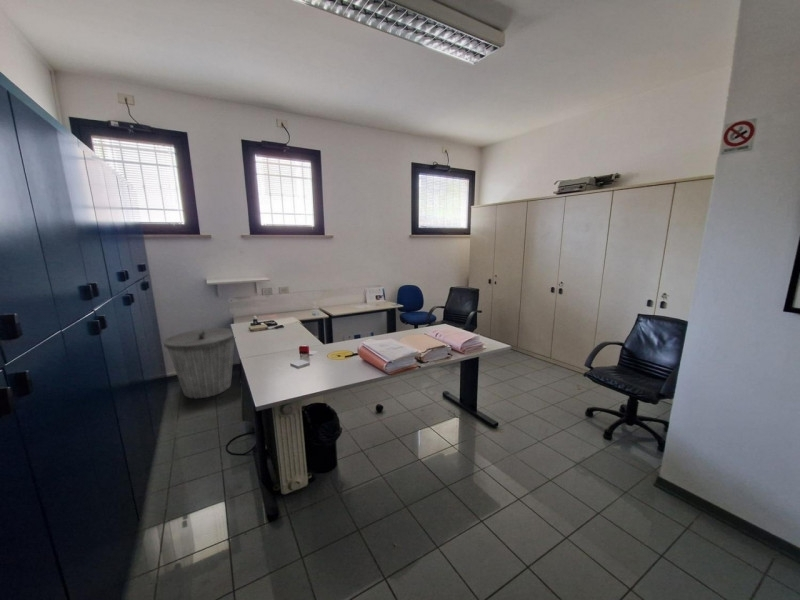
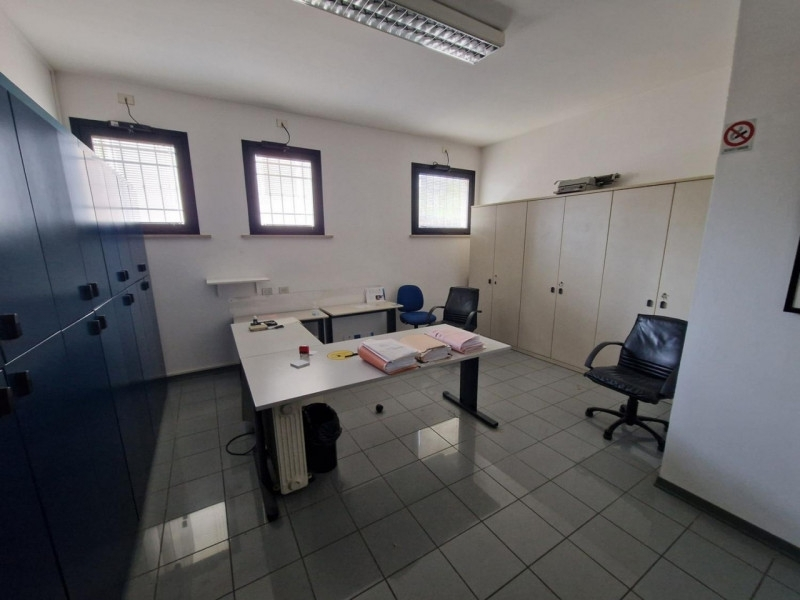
- trash can [163,326,235,400]
